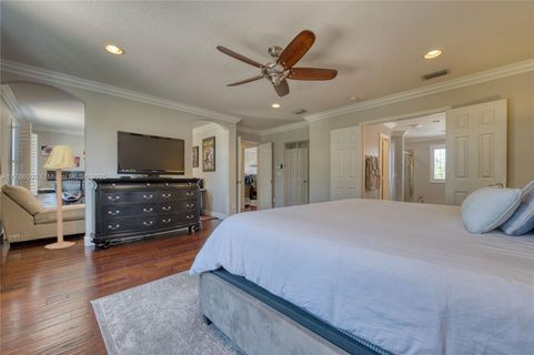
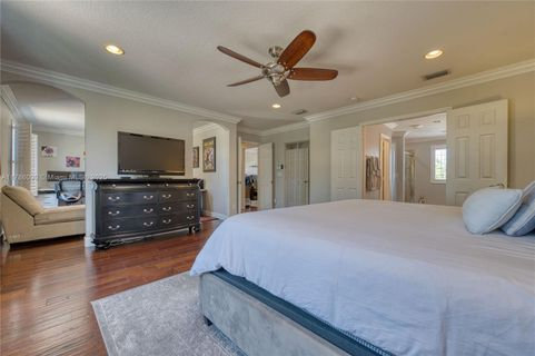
- floor lamp [42,144,77,250]
